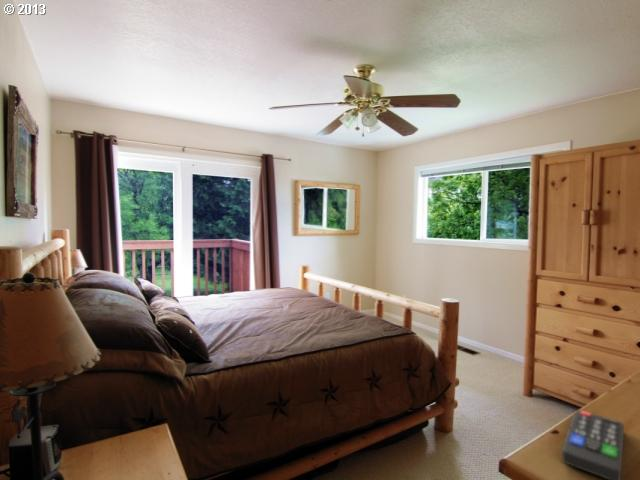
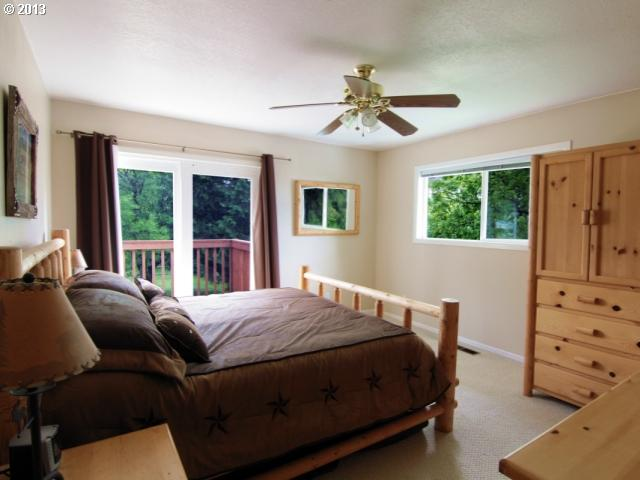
- remote control [561,409,625,480]
